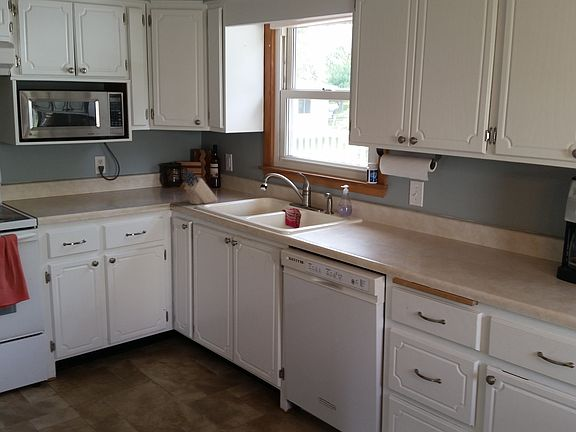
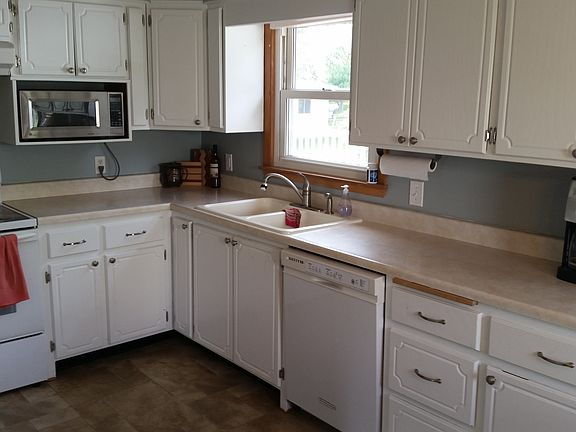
- knife block [182,169,219,205]
